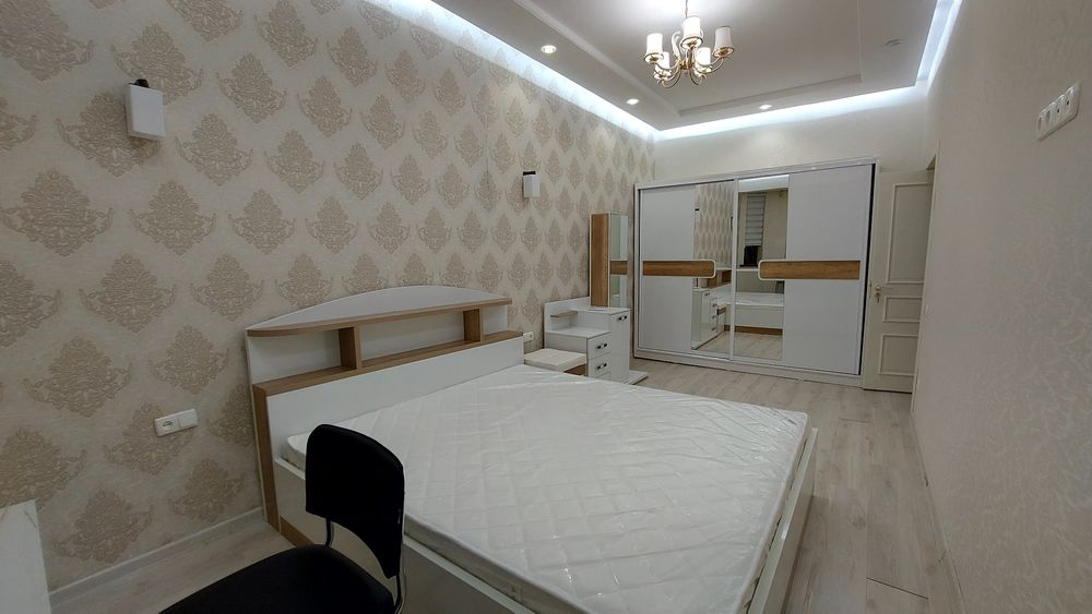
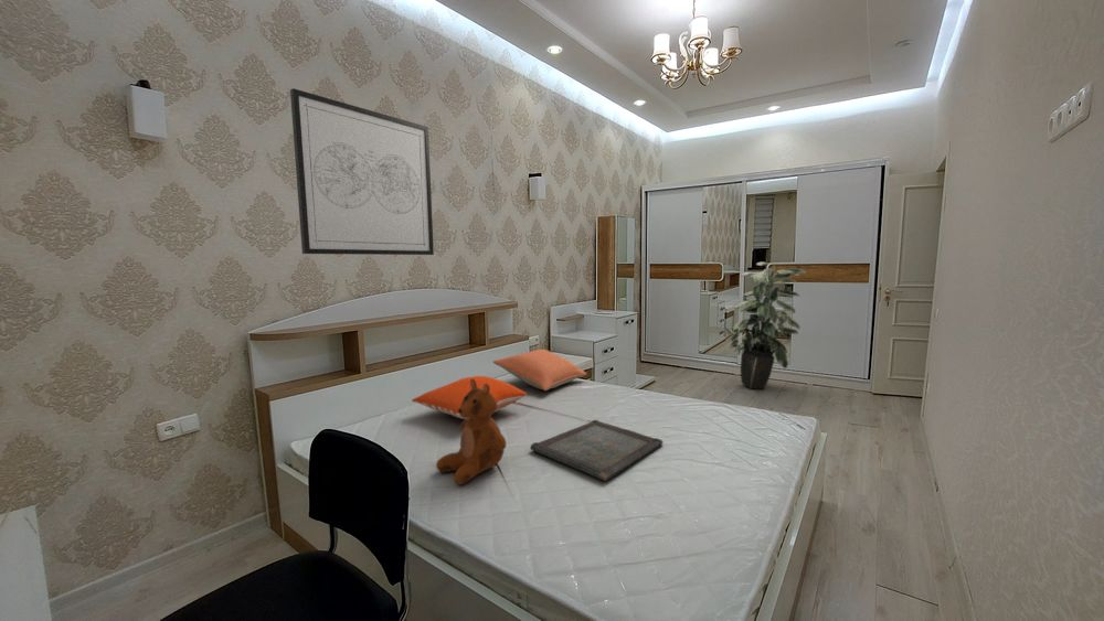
+ pillow [411,375,528,420]
+ wall art [289,87,435,256]
+ indoor plant [724,261,807,390]
+ serving tray [529,419,664,482]
+ teddy bear [435,378,507,485]
+ pillow [492,349,587,392]
